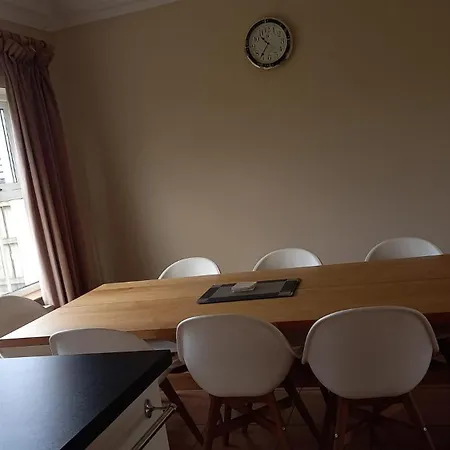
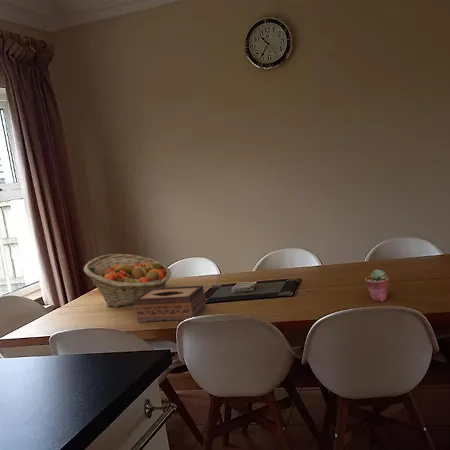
+ tissue box [133,284,207,324]
+ potted succulent [364,269,391,302]
+ fruit basket [83,253,172,308]
